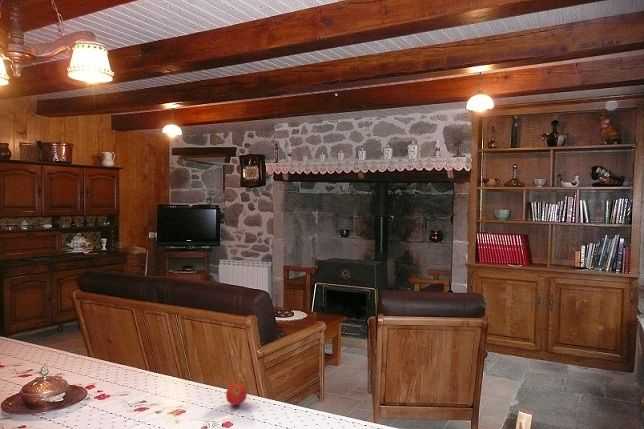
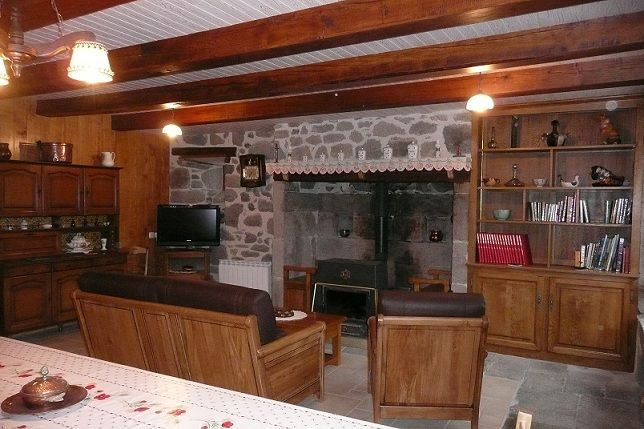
- fruit [225,382,248,406]
